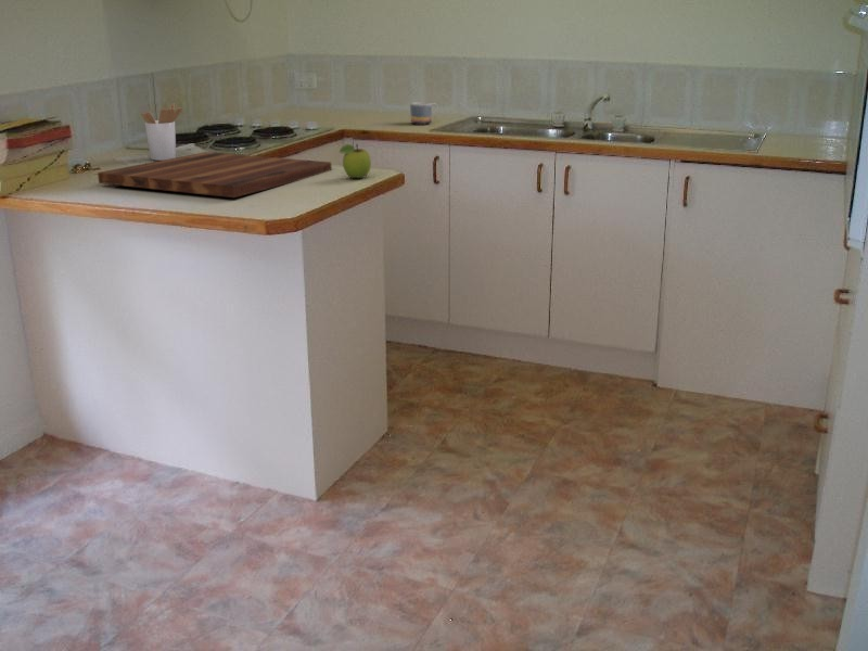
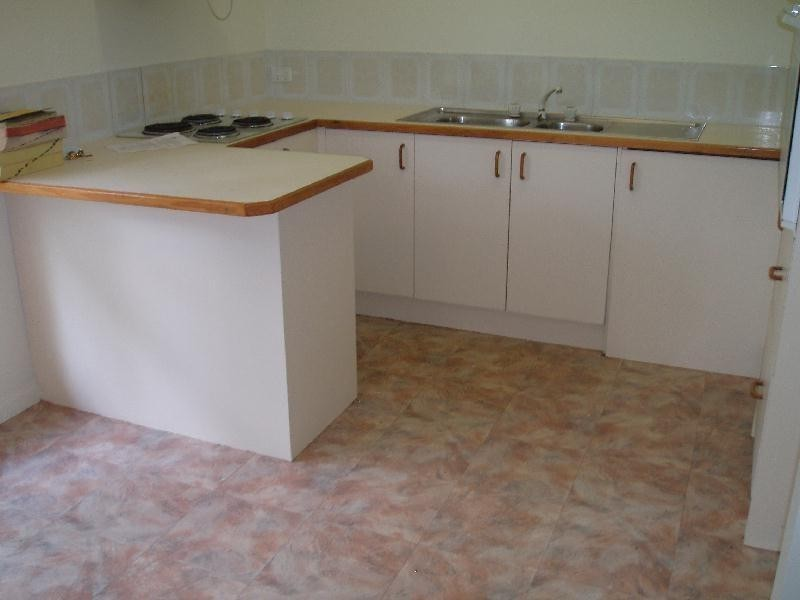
- cutting board [97,151,333,199]
- mug [409,101,438,126]
- fruit [339,143,372,179]
- utensil holder [140,102,183,162]
